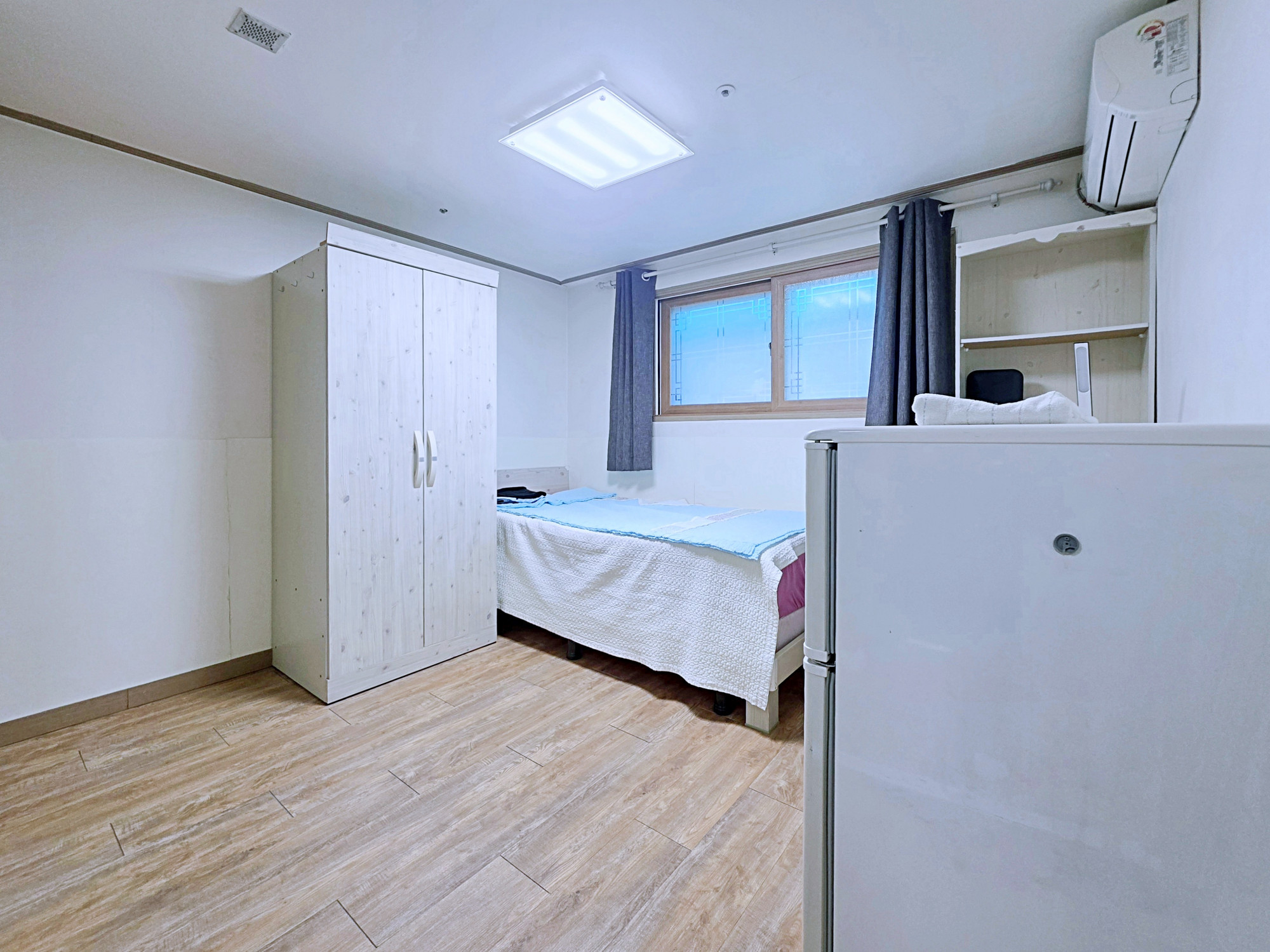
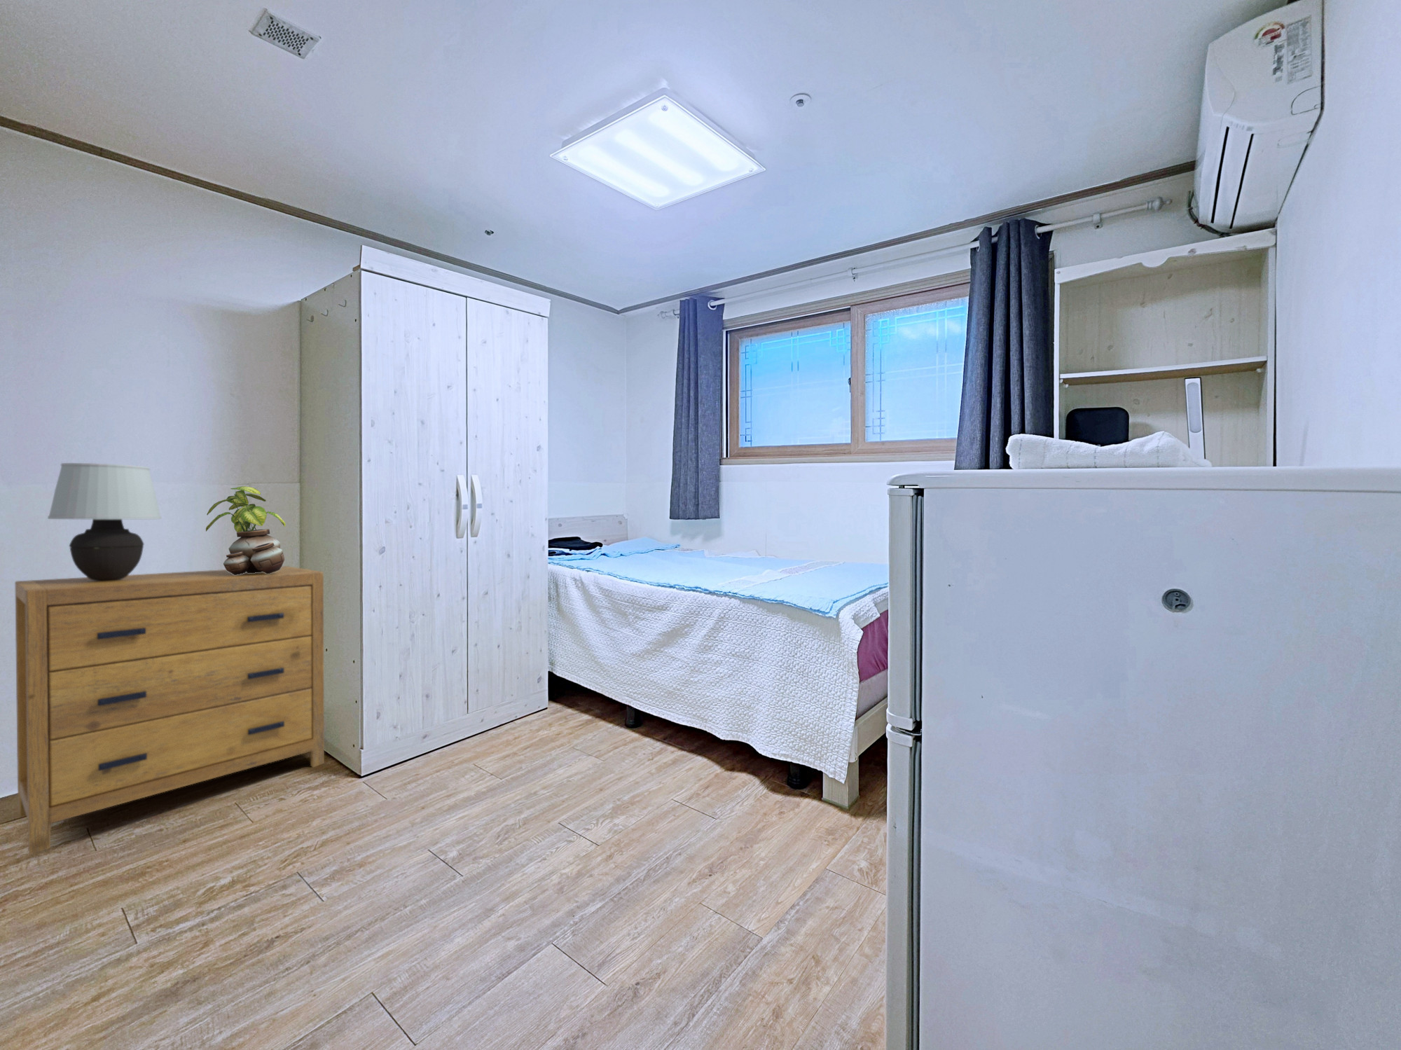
+ potted plant [205,485,287,575]
+ dresser [14,566,325,855]
+ table lamp [47,462,162,580]
